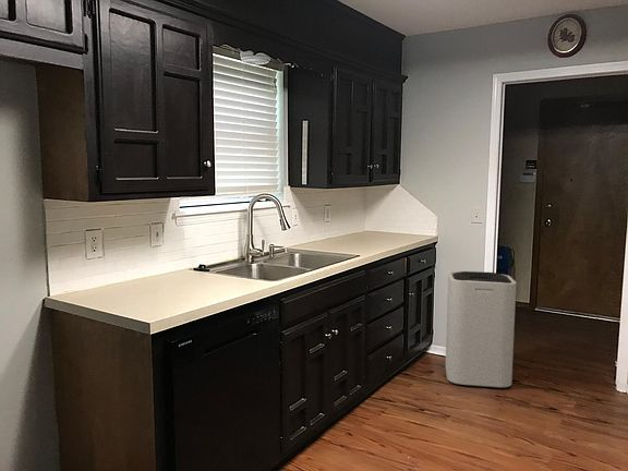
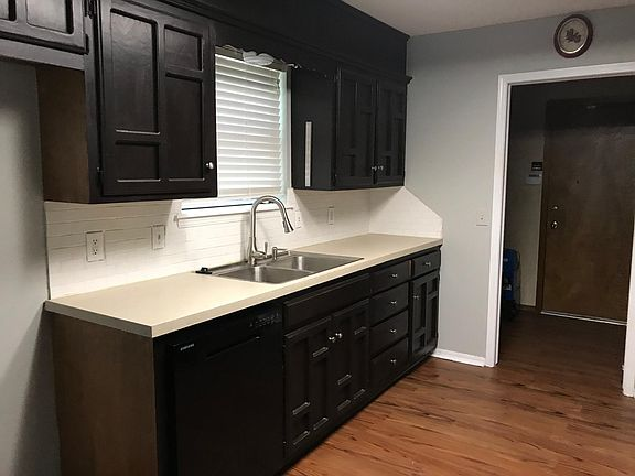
- trash can [445,270,517,389]
